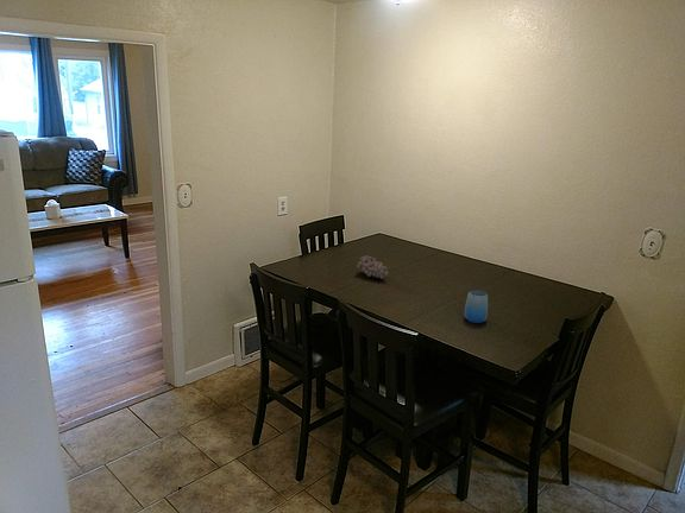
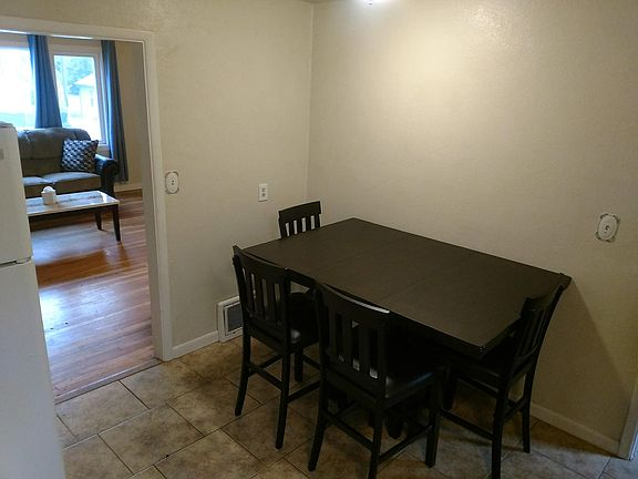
- cup [464,290,489,324]
- fruit [356,254,390,280]
